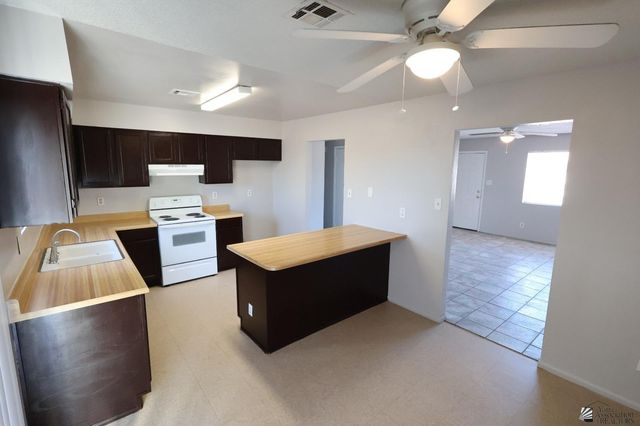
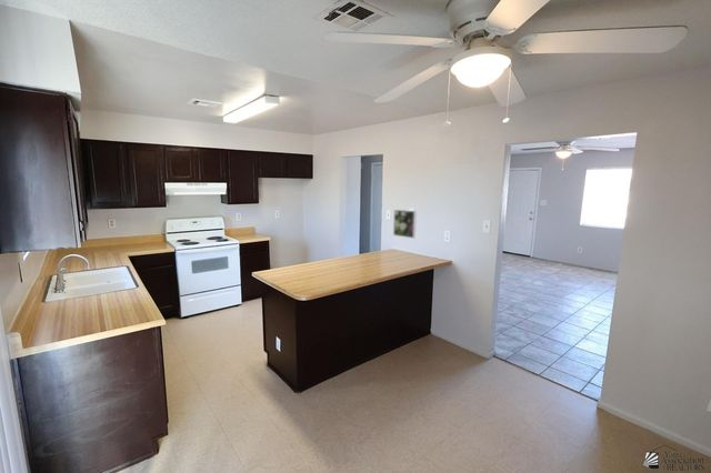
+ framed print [392,209,418,239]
